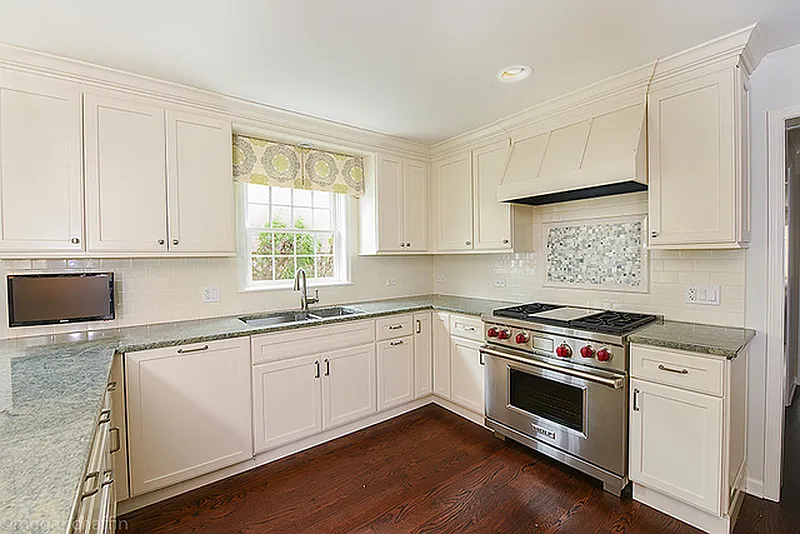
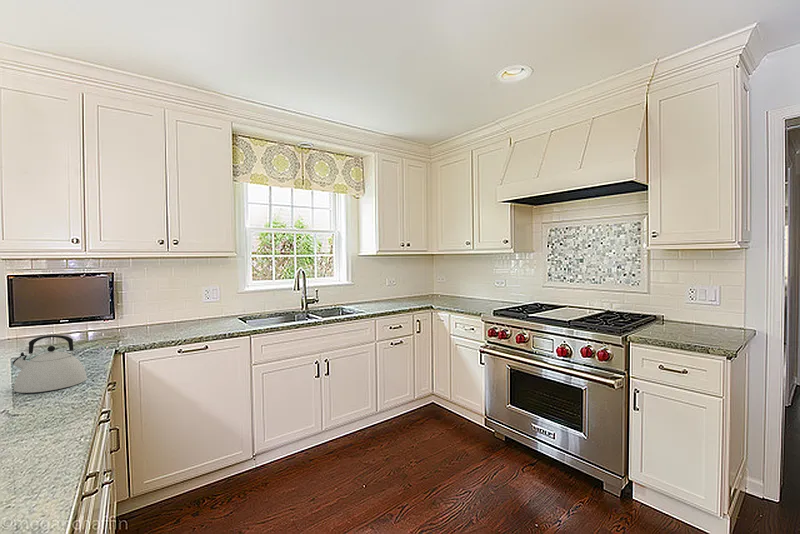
+ kettle [12,334,88,394]
